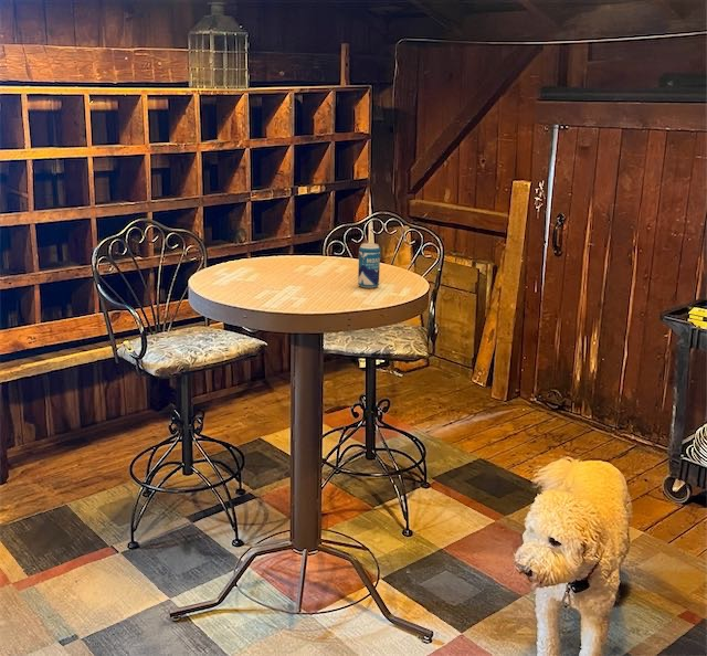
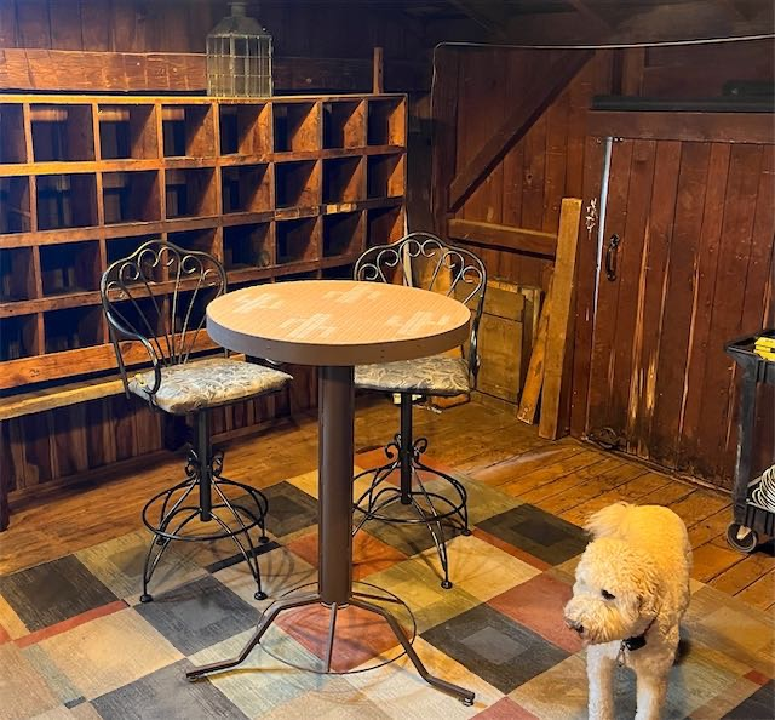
- beverage can [357,242,381,289]
